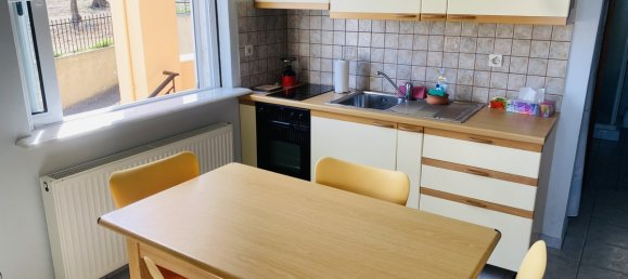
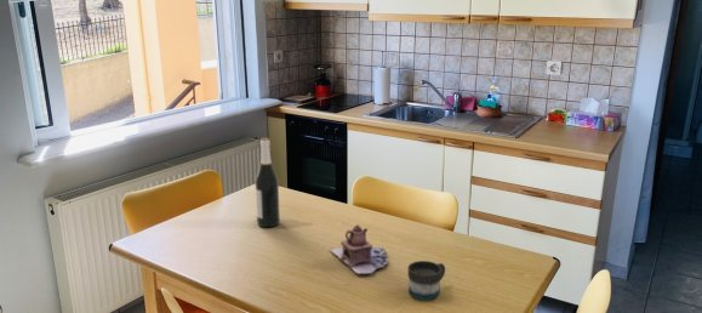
+ mug [407,260,446,301]
+ wine bottle [255,137,281,228]
+ teapot [329,224,389,274]
